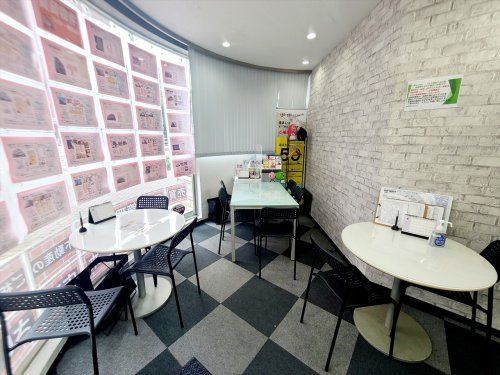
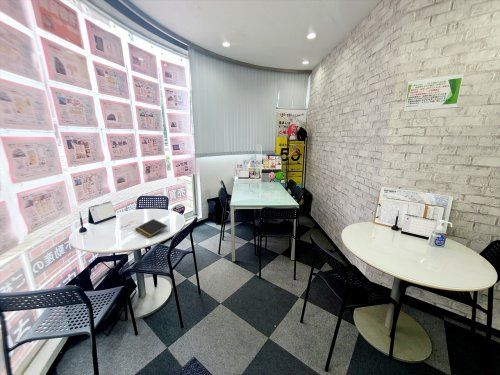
+ notepad [134,218,168,239]
